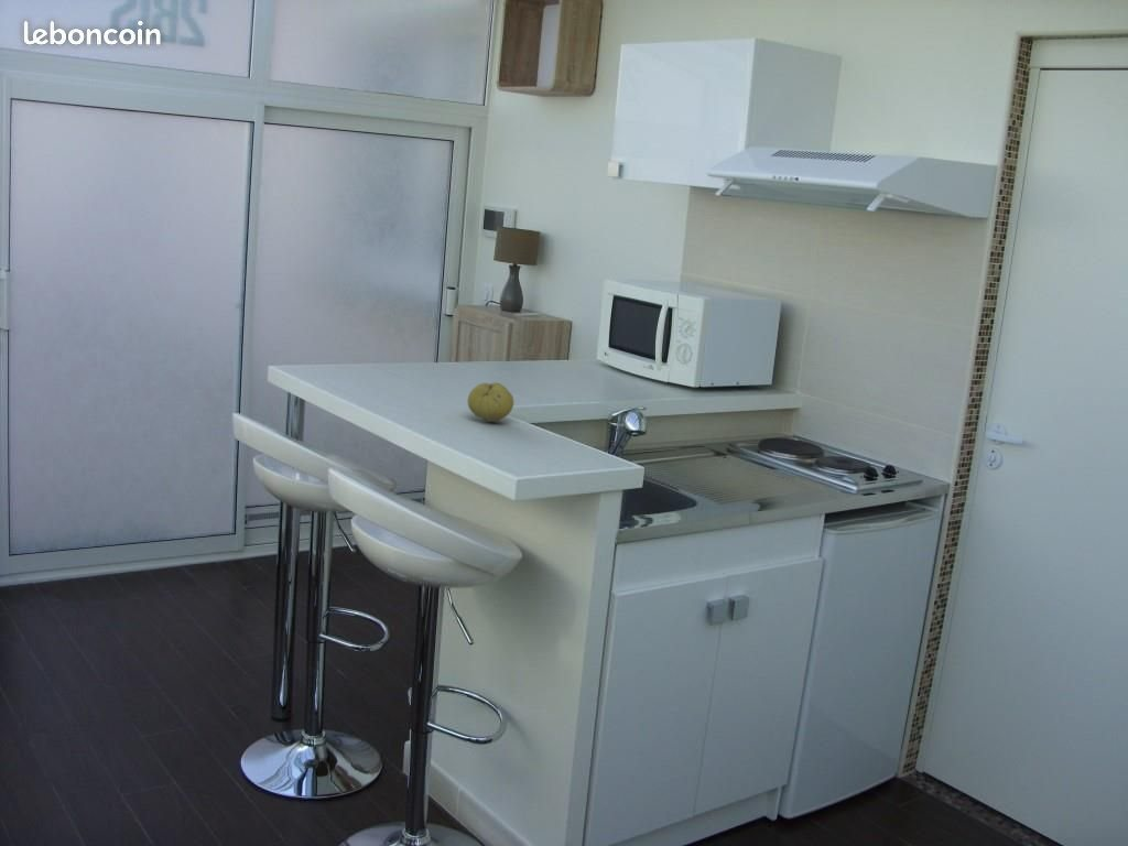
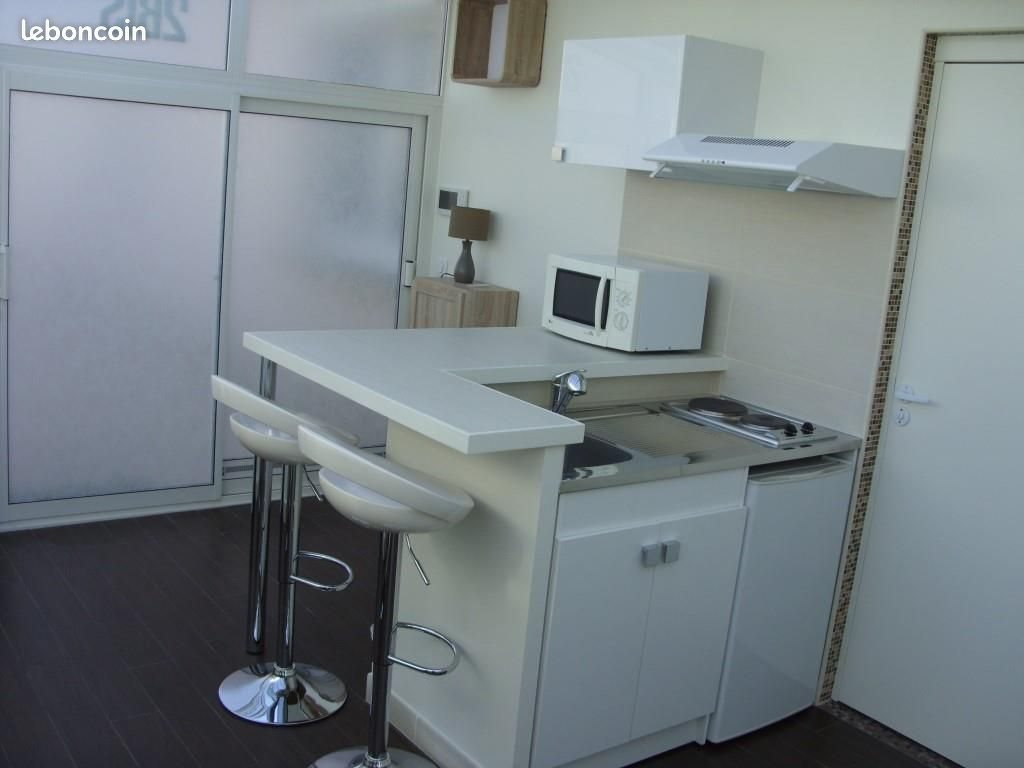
- fruit [467,381,514,423]
